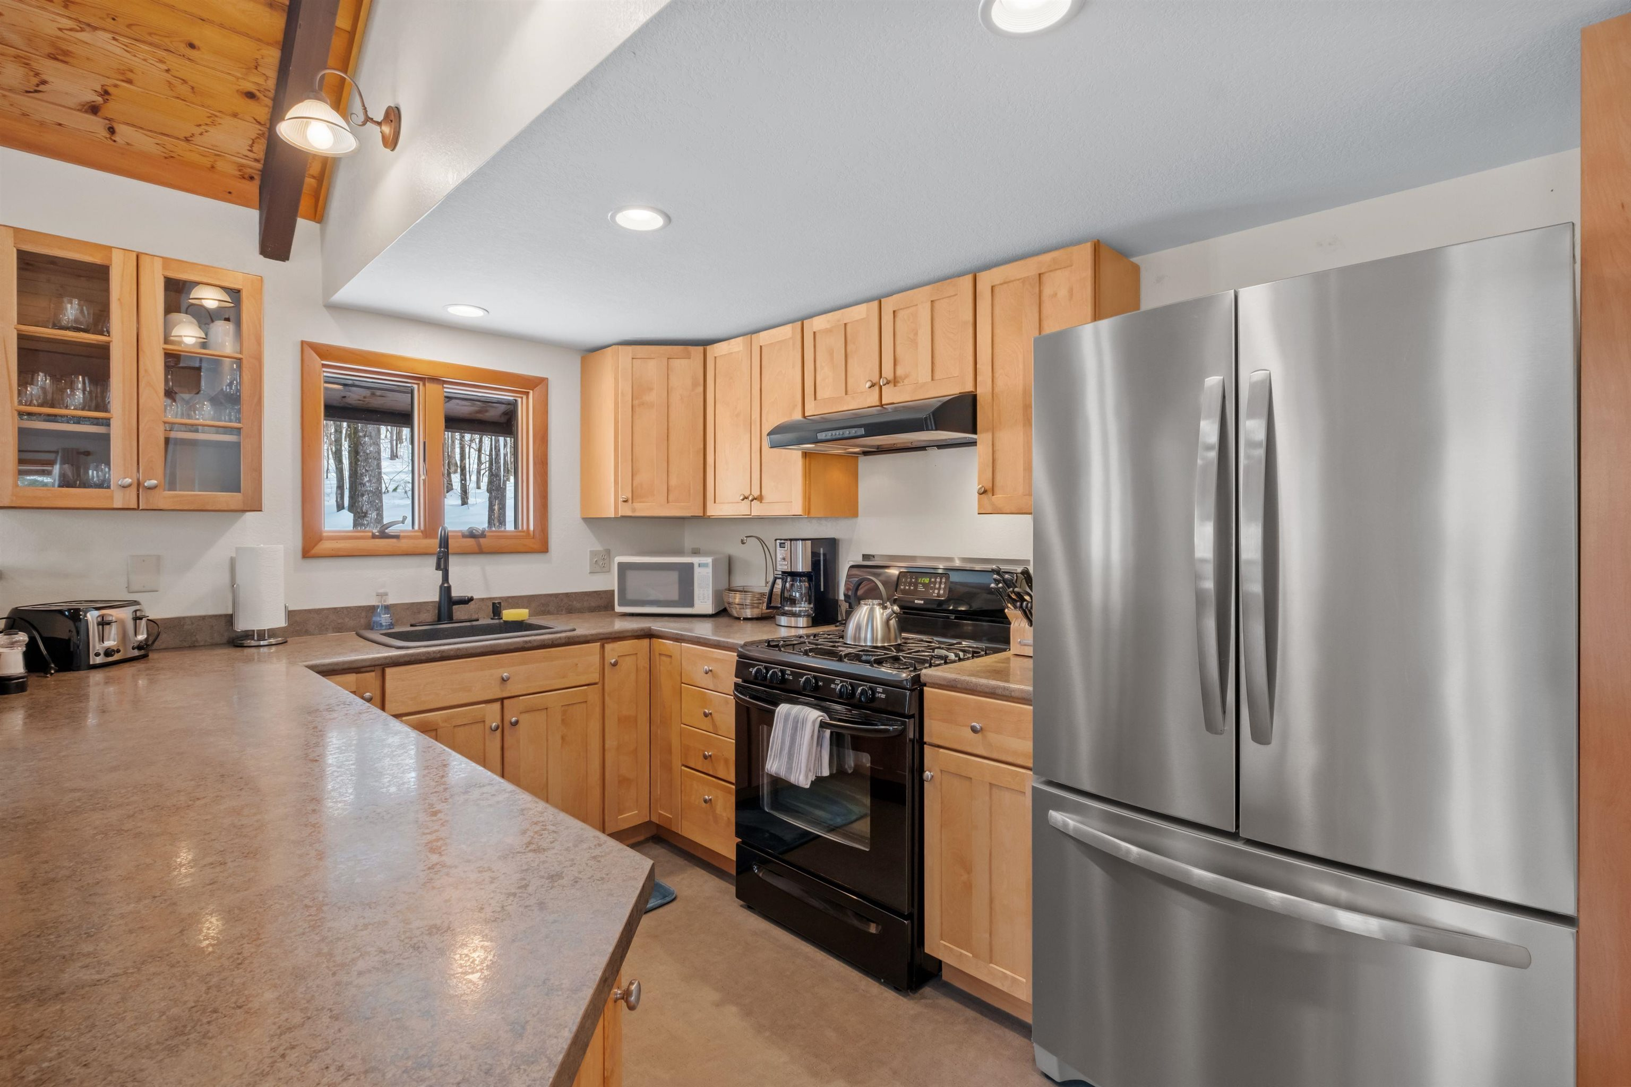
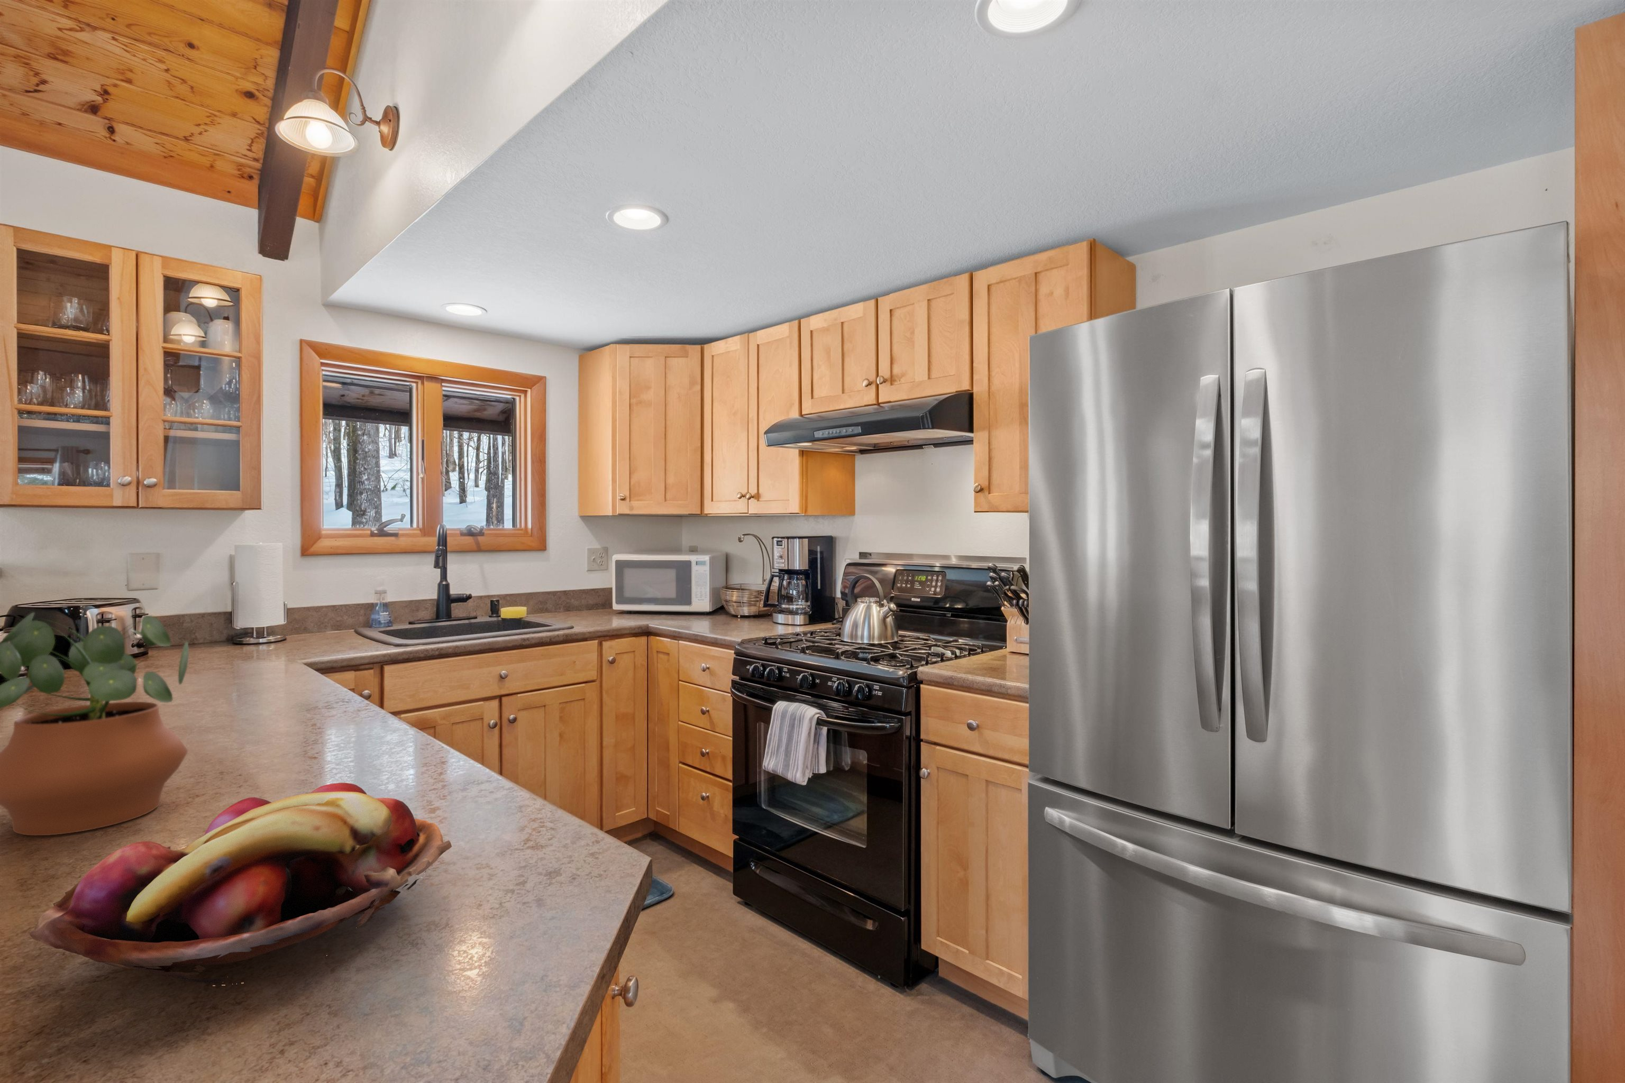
+ potted plant [0,612,190,836]
+ fruit basket [29,782,452,986]
